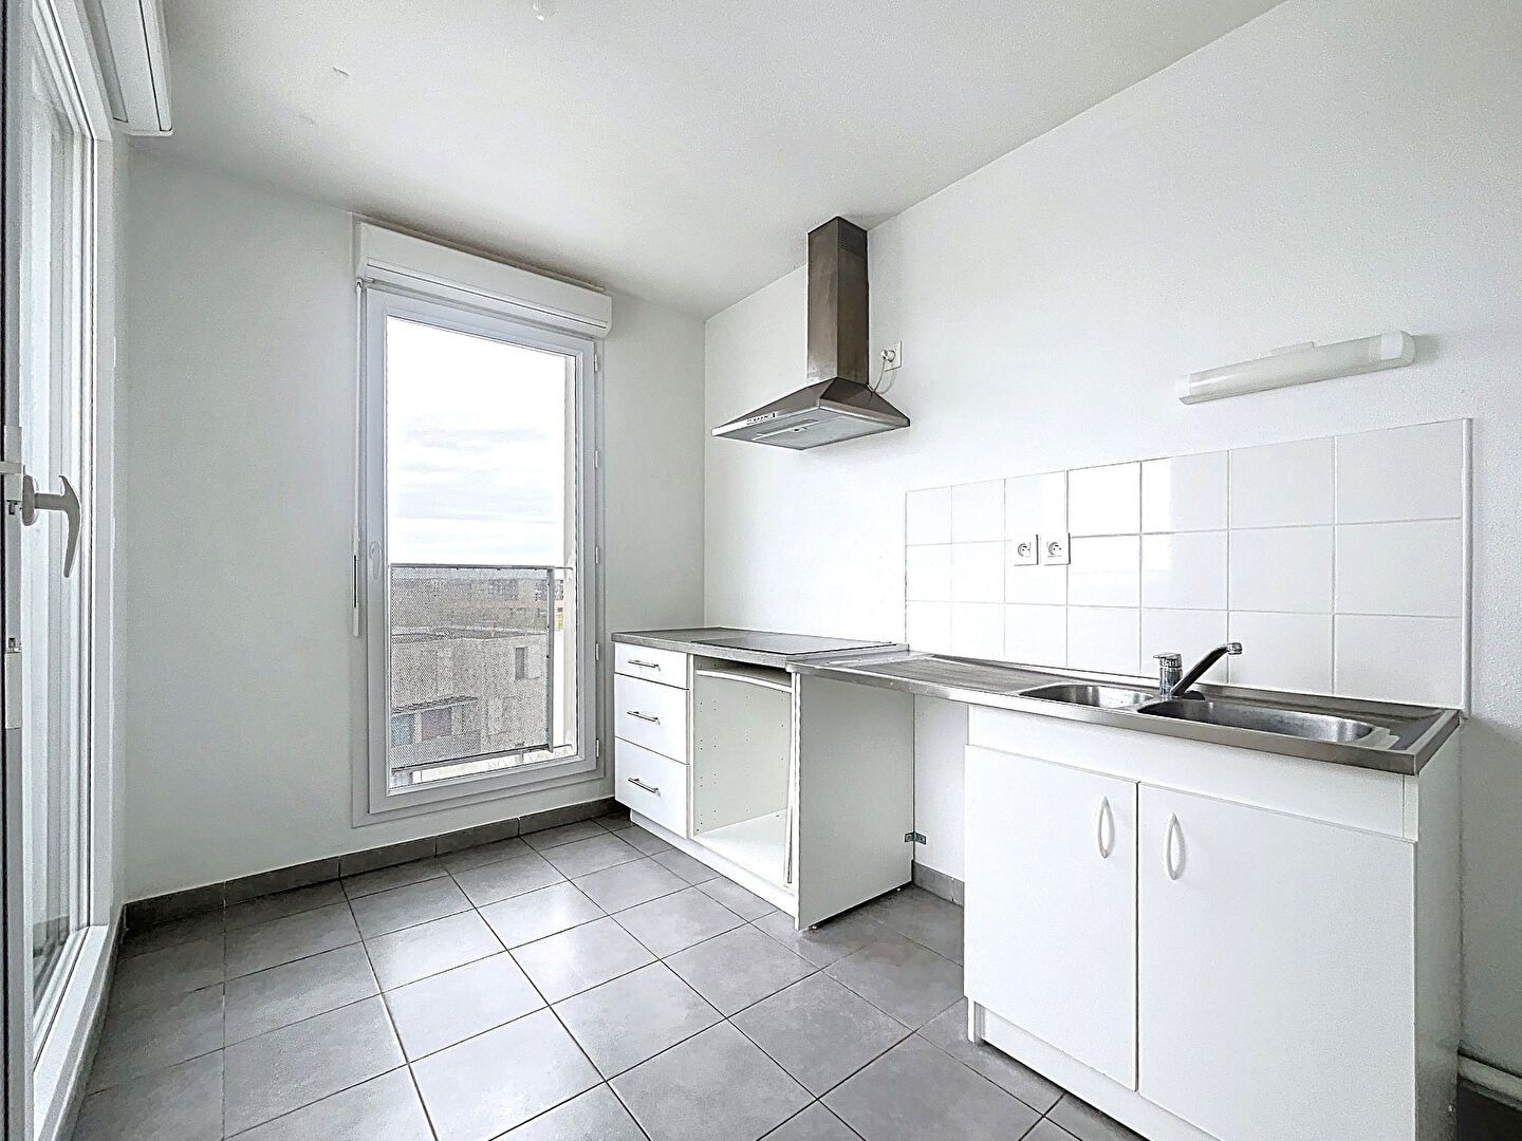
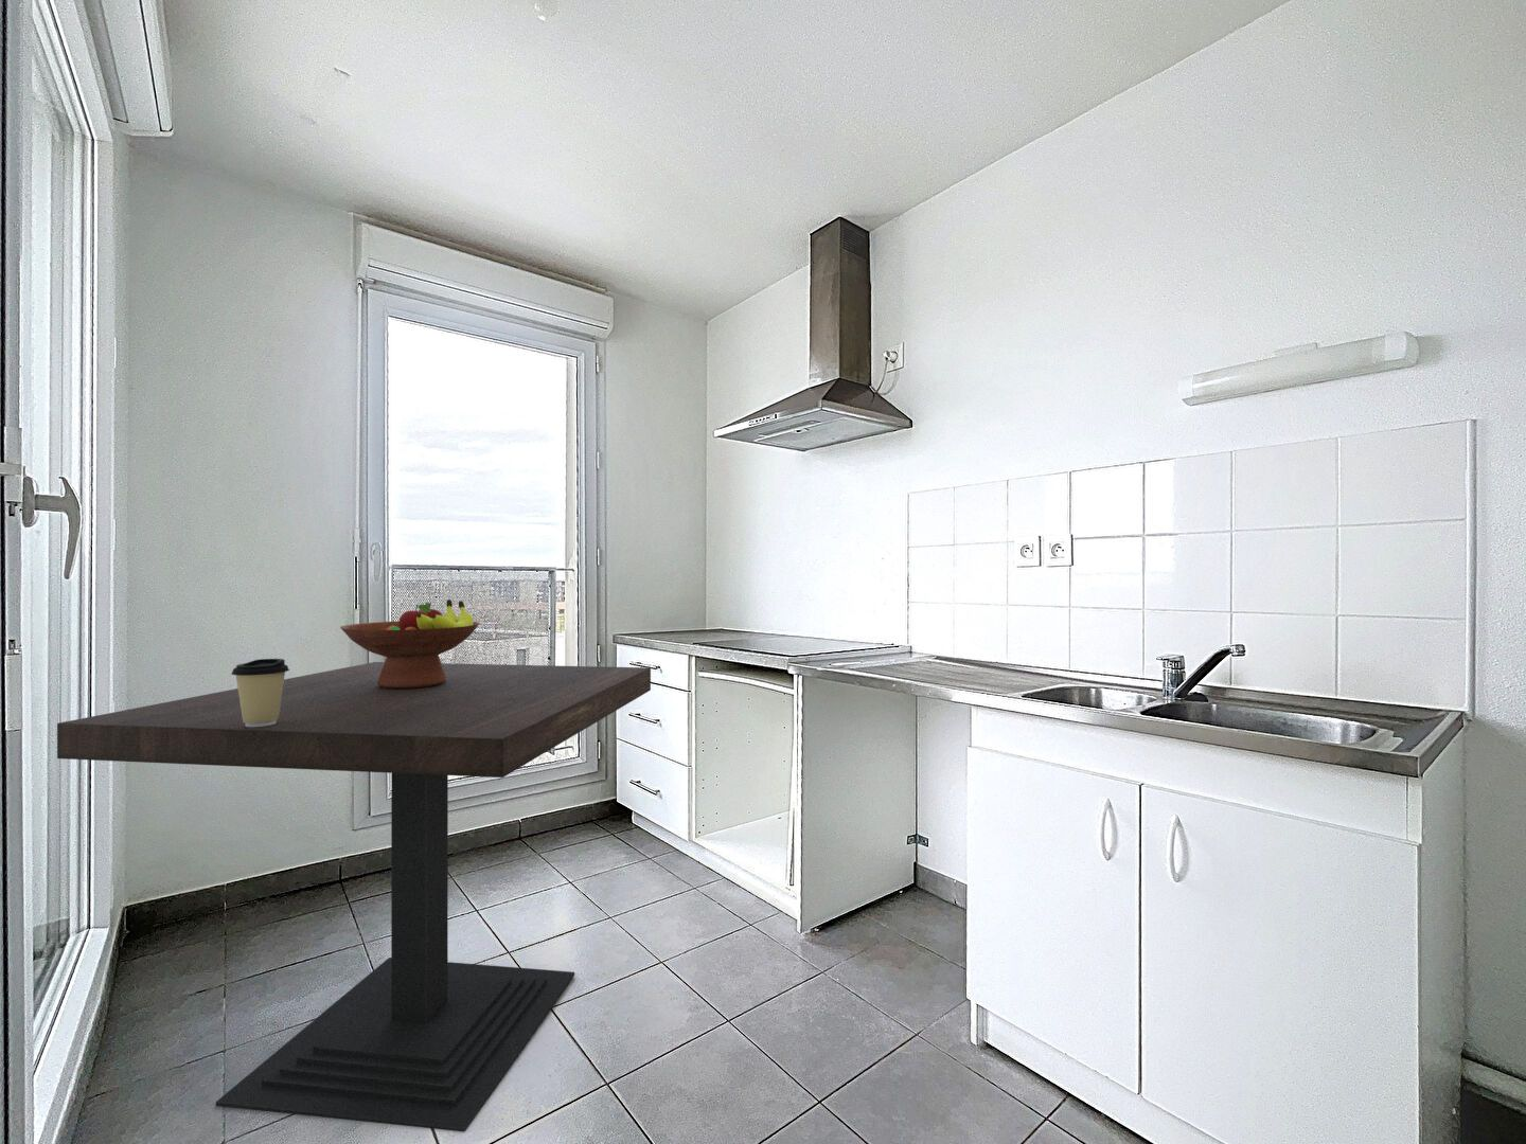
+ coffee cup [231,657,291,727]
+ fruit bowl [339,598,481,689]
+ dining table [56,661,651,1133]
